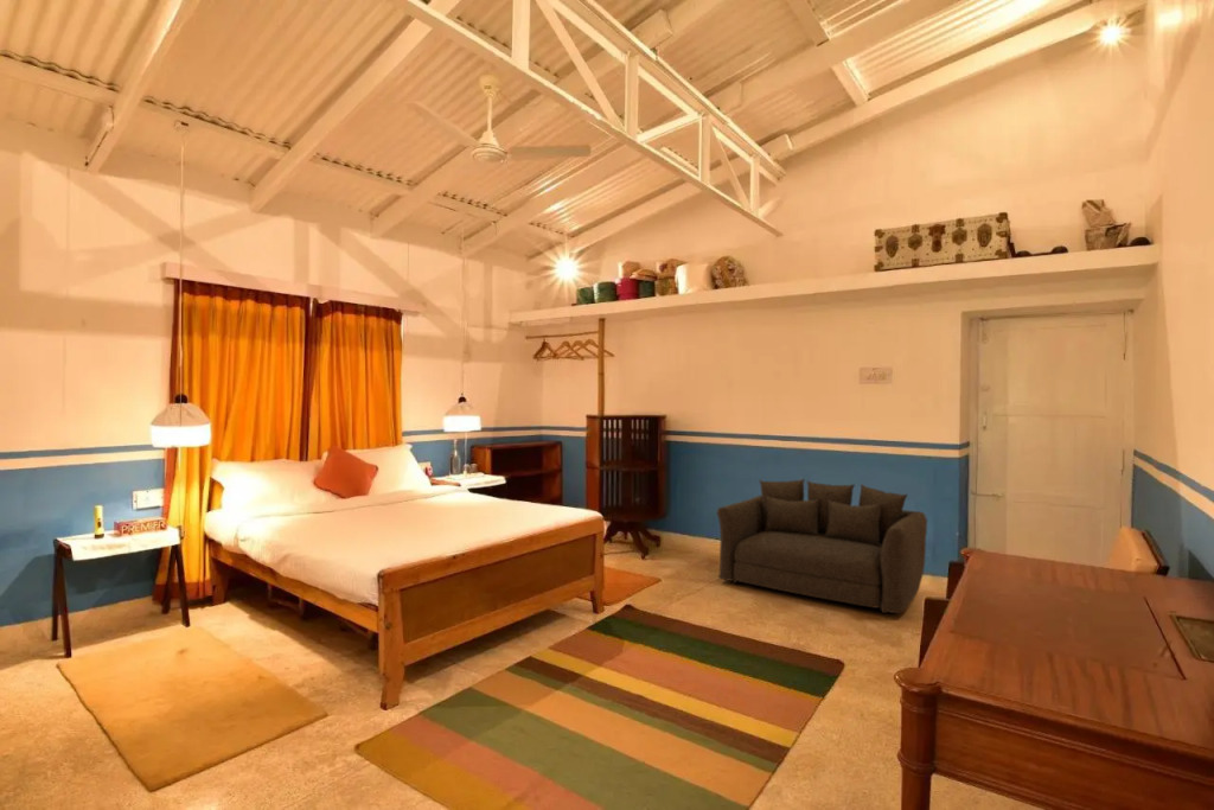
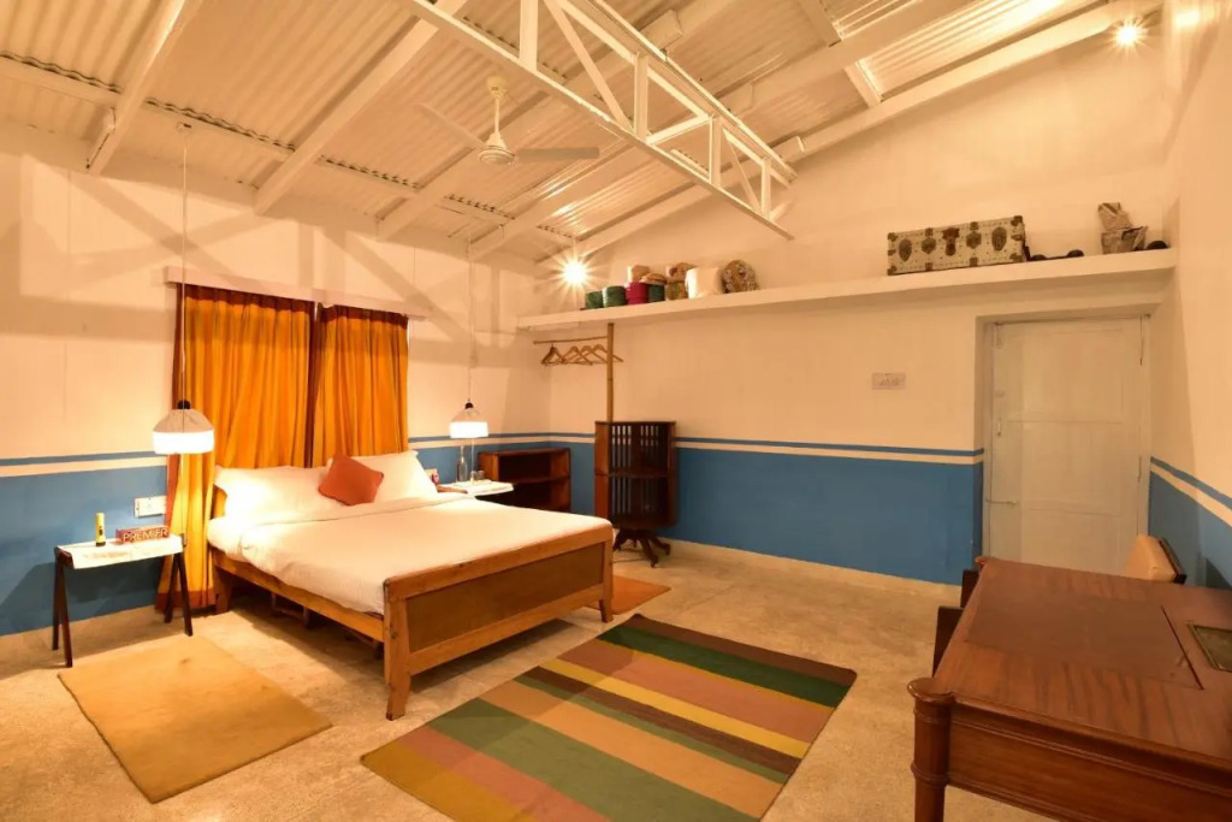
- loveseat [716,478,928,614]
